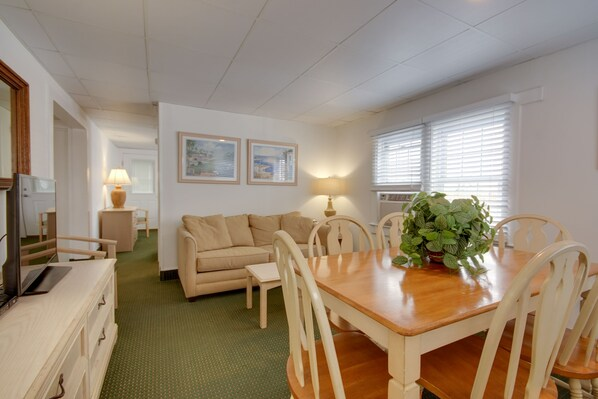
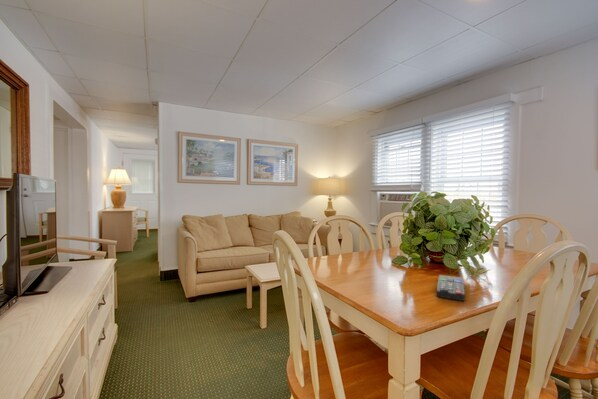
+ remote control [436,274,466,302]
